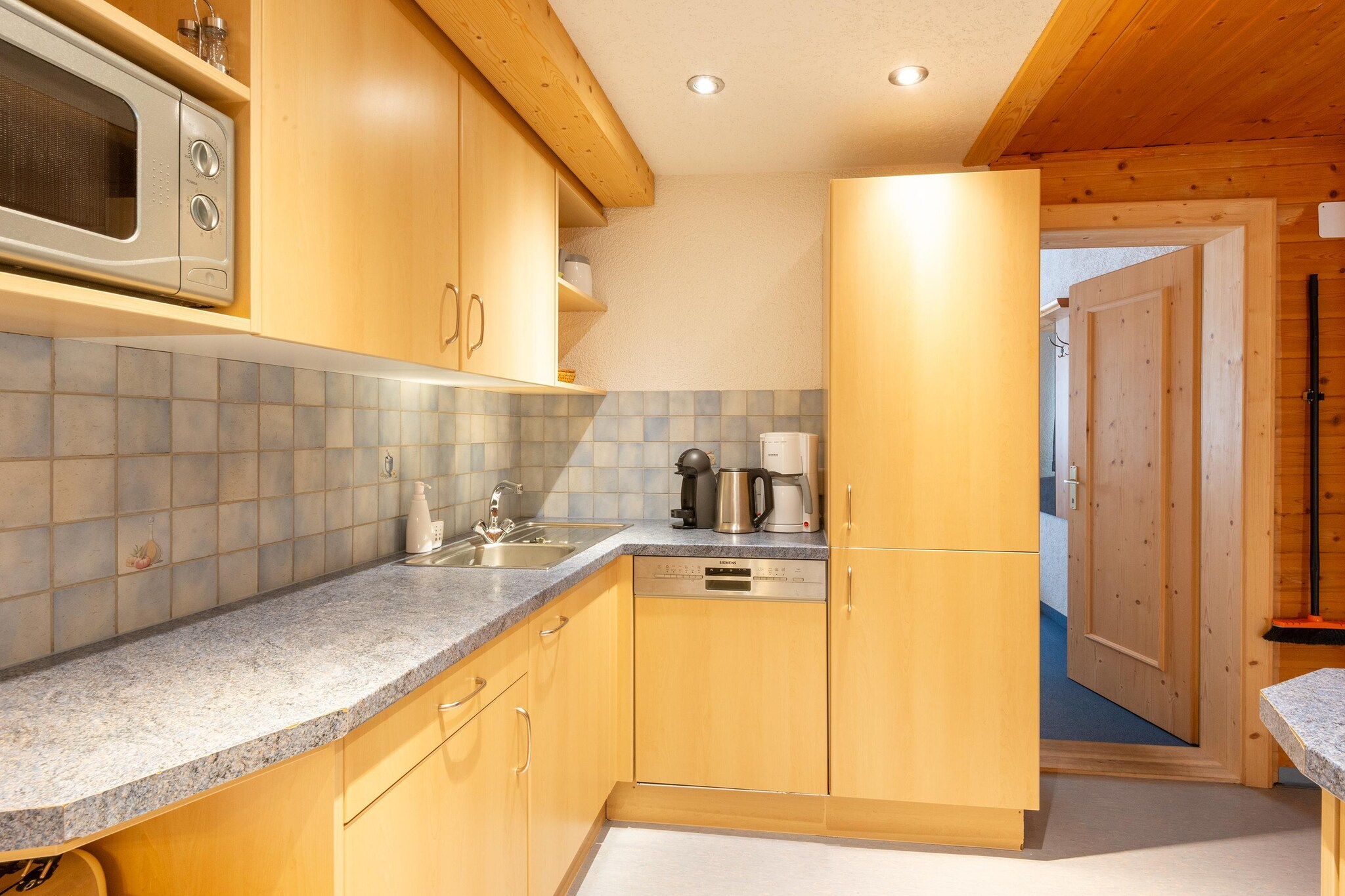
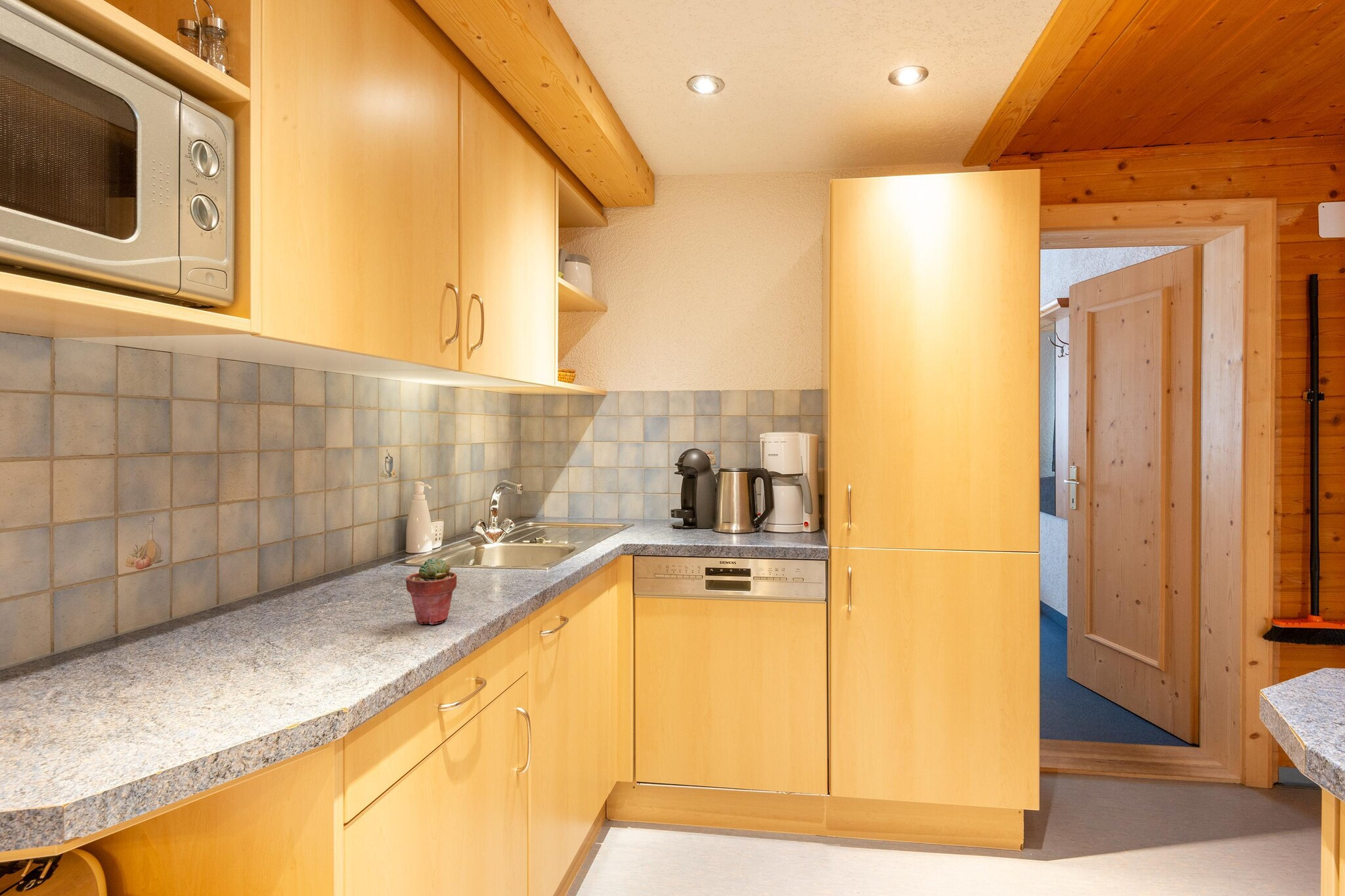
+ potted succulent [405,557,458,625]
